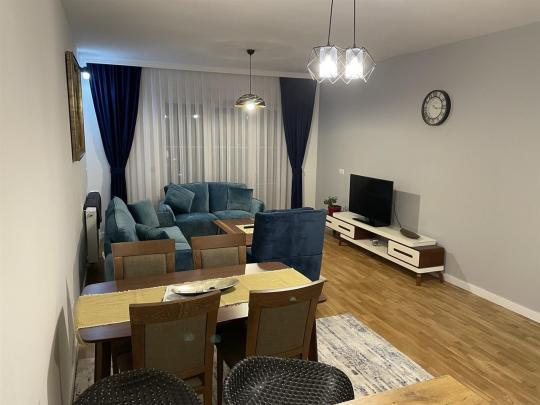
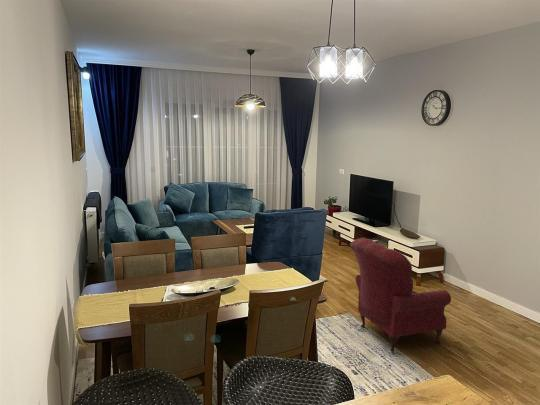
+ armchair [349,237,452,353]
